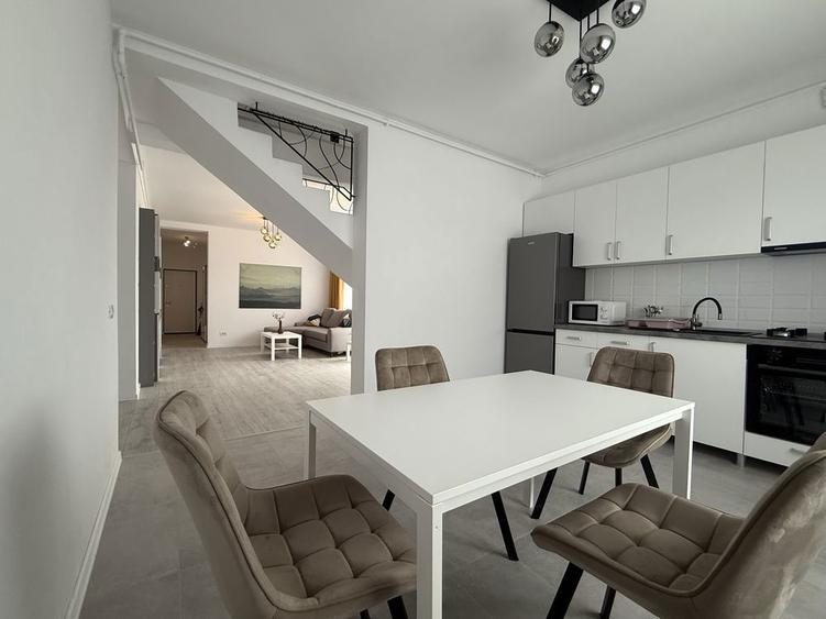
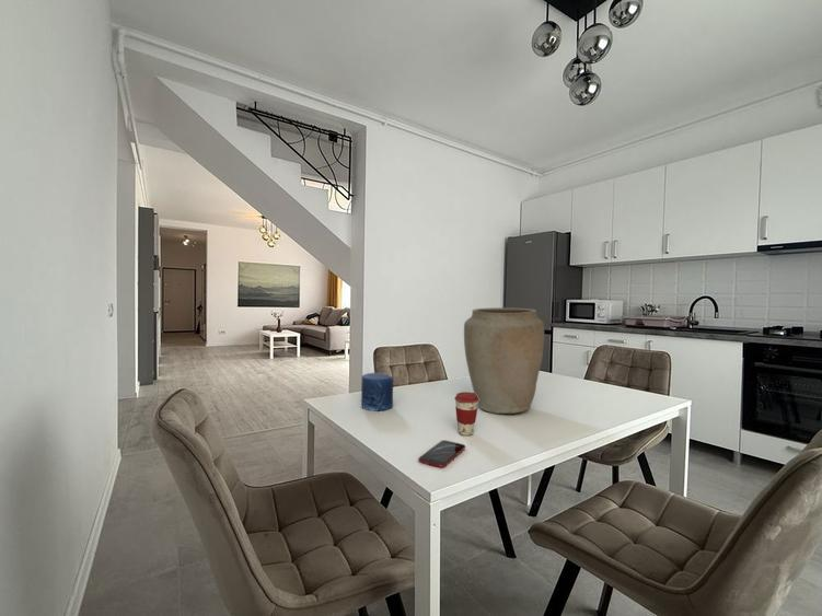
+ coffee cup [453,391,479,437]
+ candle [360,372,394,411]
+ vase [463,306,545,415]
+ smartphone [417,439,466,468]
